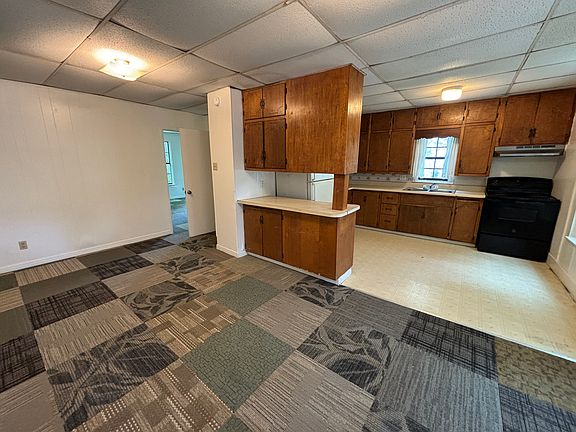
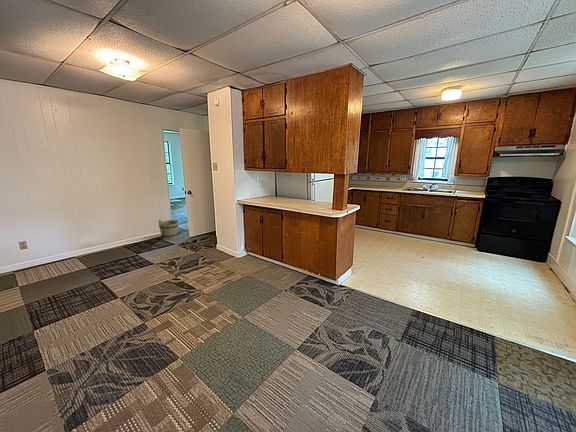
+ bucket [158,219,179,240]
